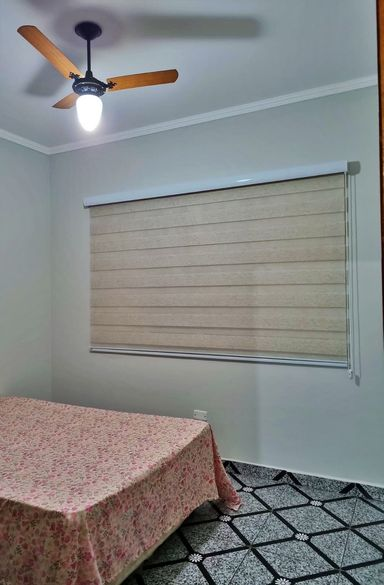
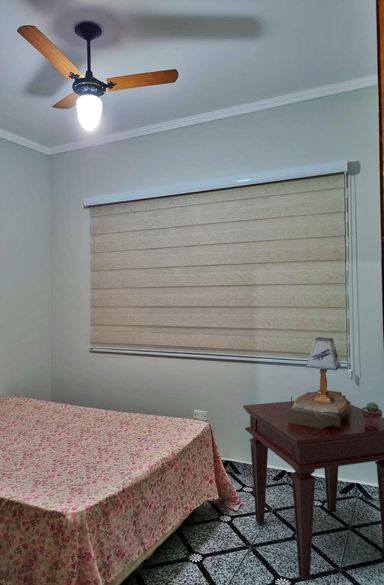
+ table lamp [278,336,352,428]
+ side table [242,400,384,581]
+ potted succulent [361,401,383,429]
